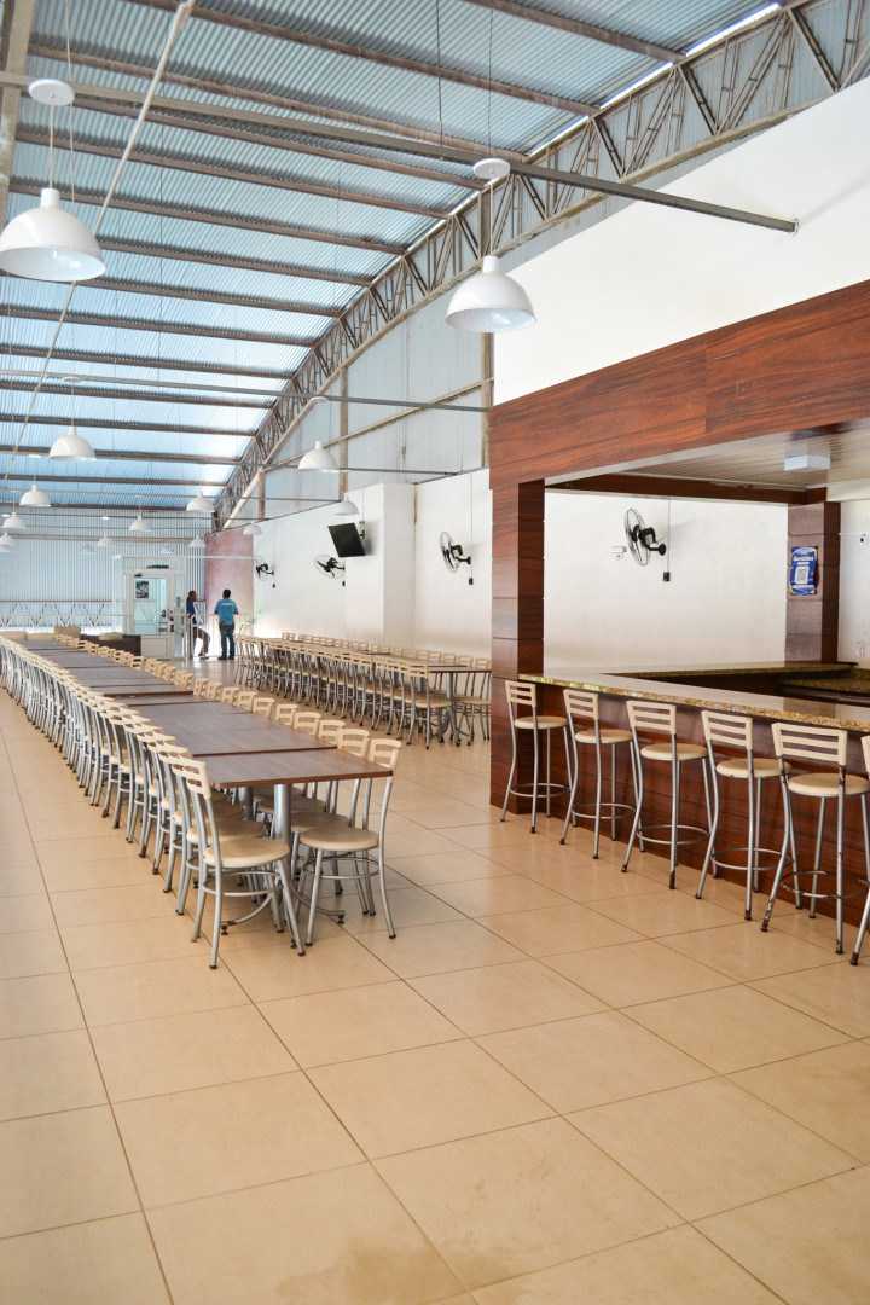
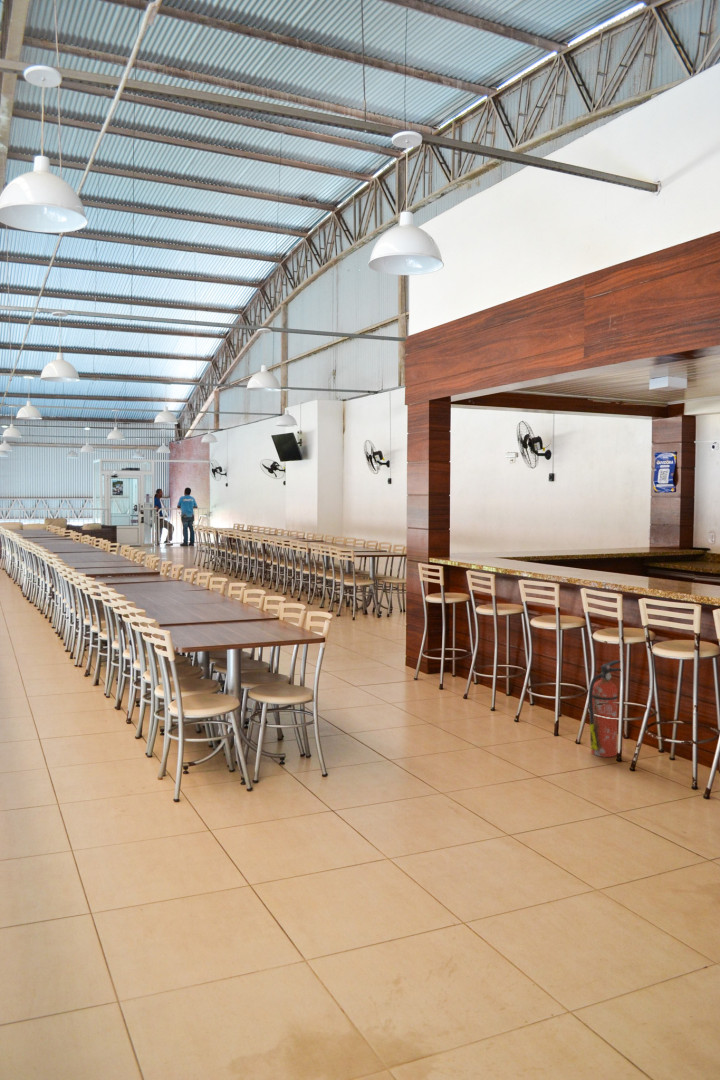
+ fire extinguisher [588,659,622,758]
